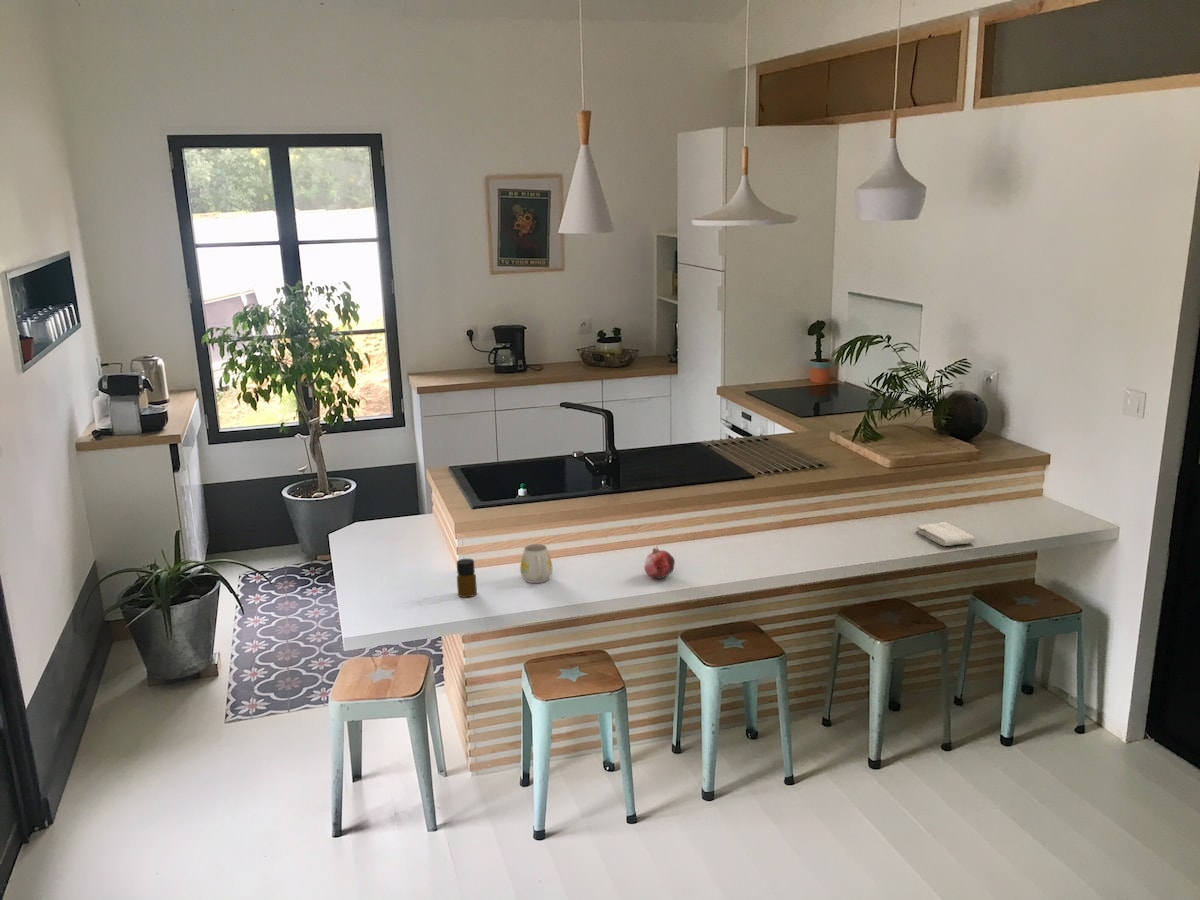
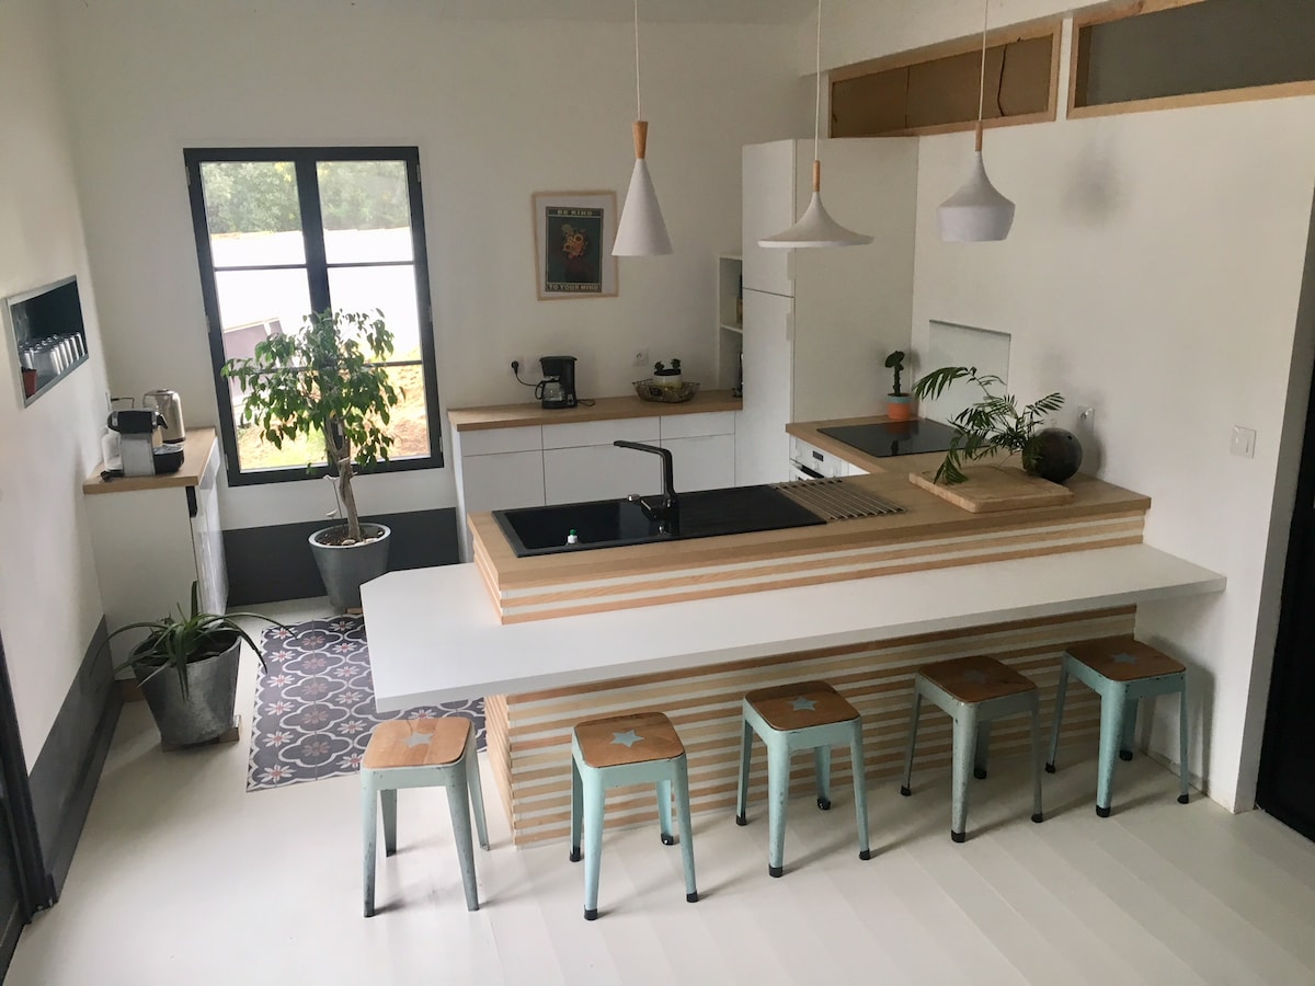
- bottle [456,558,478,598]
- fruit [643,545,676,580]
- washcloth [915,521,977,547]
- mug [519,543,553,584]
